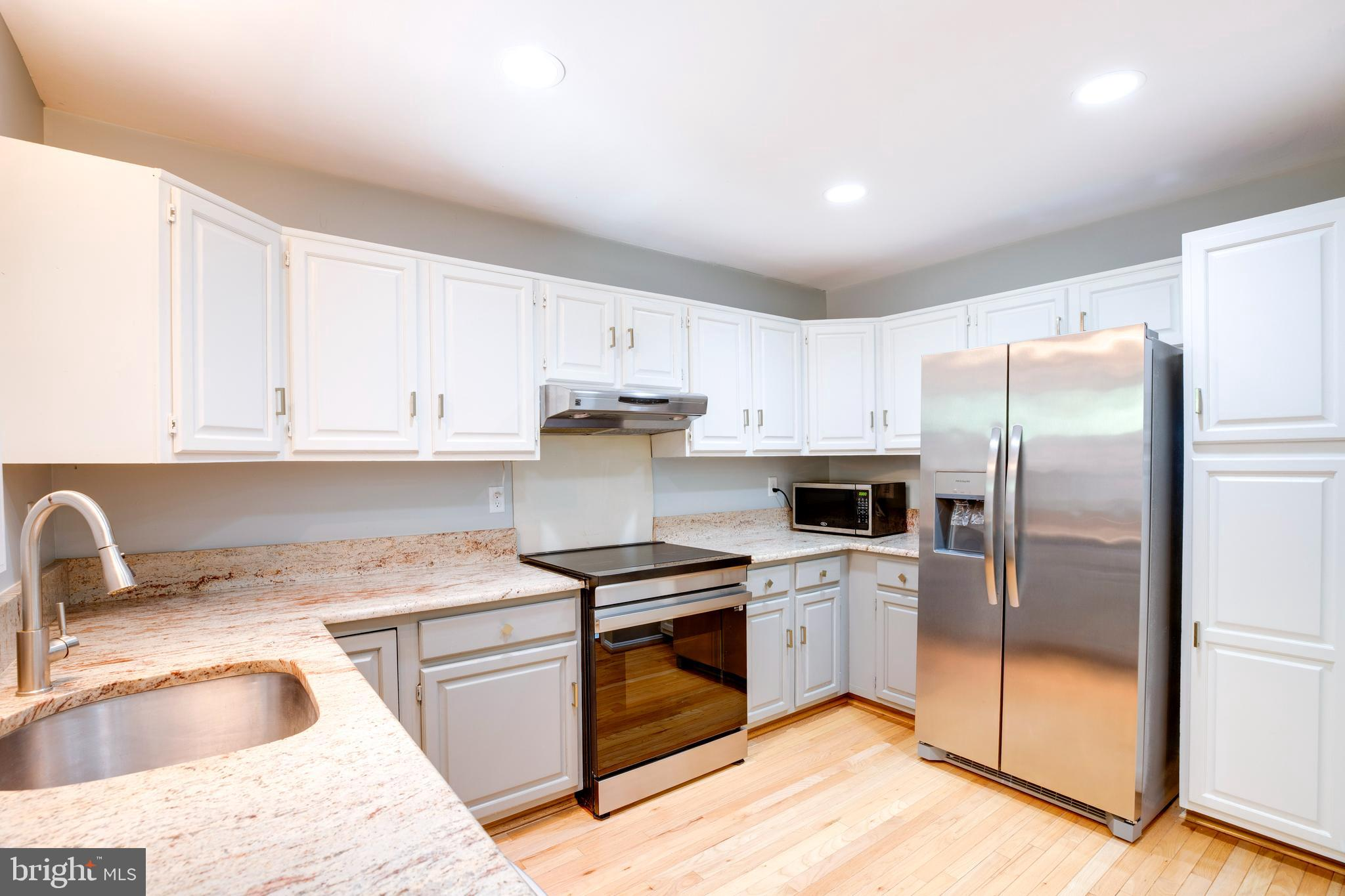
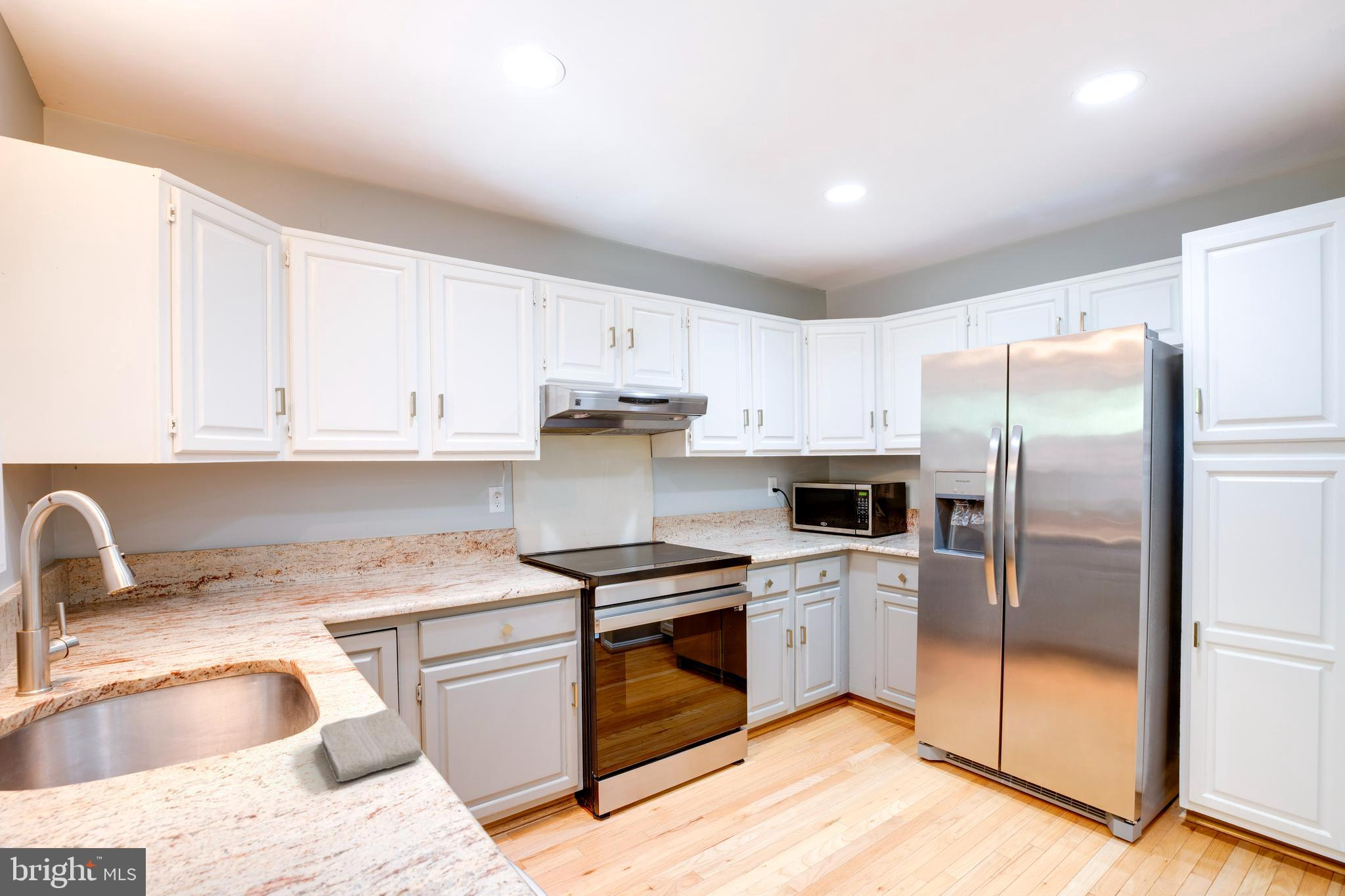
+ washcloth [319,708,424,782]
